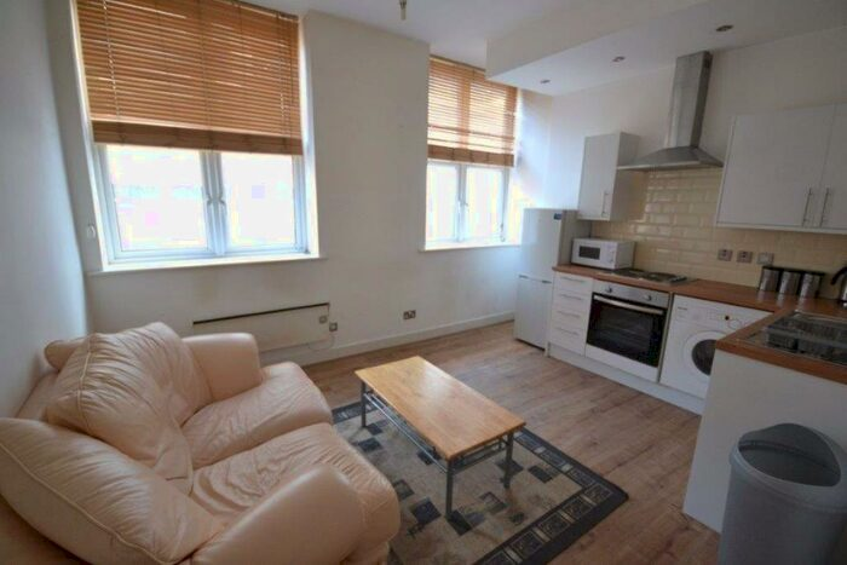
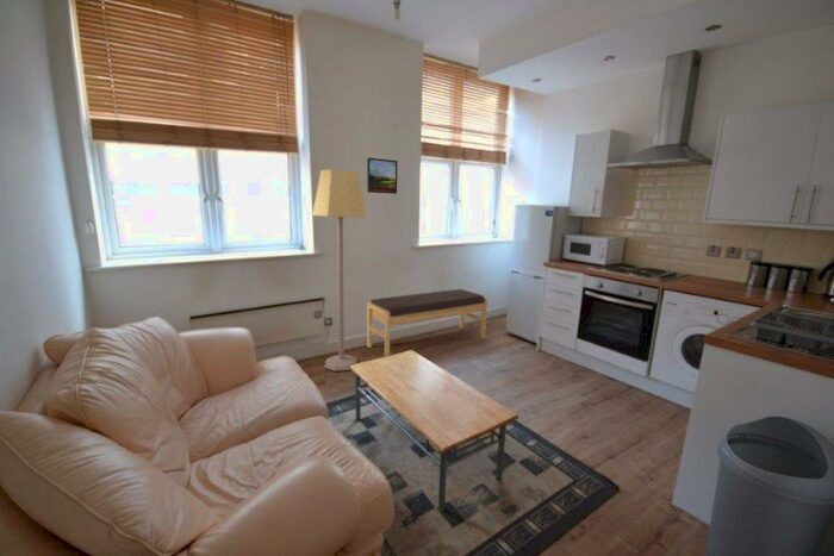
+ bench [366,288,488,357]
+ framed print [366,156,399,195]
+ lamp [311,168,368,373]
